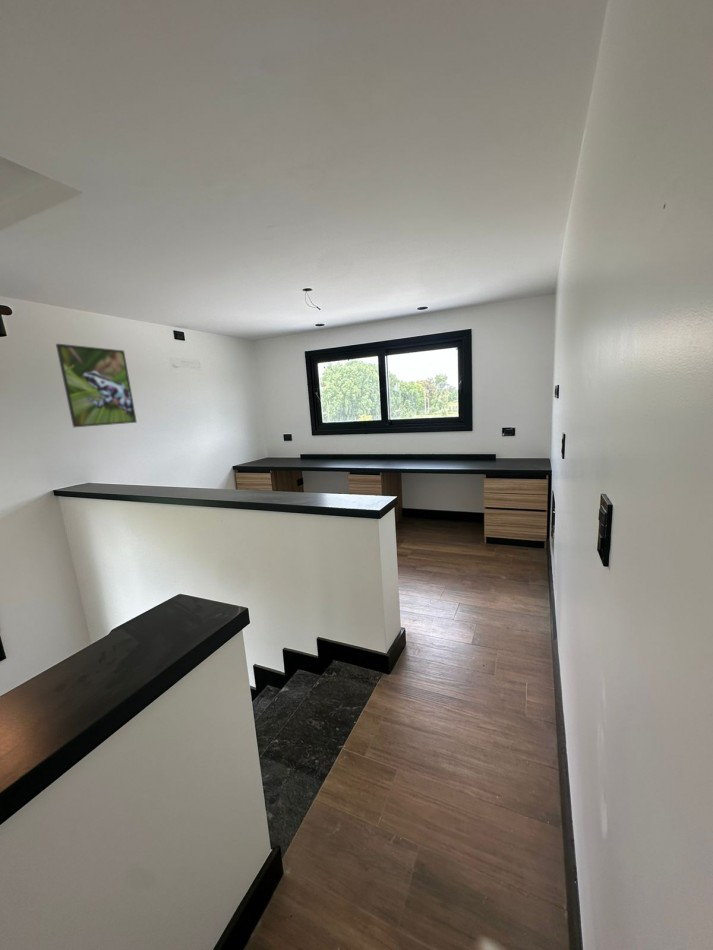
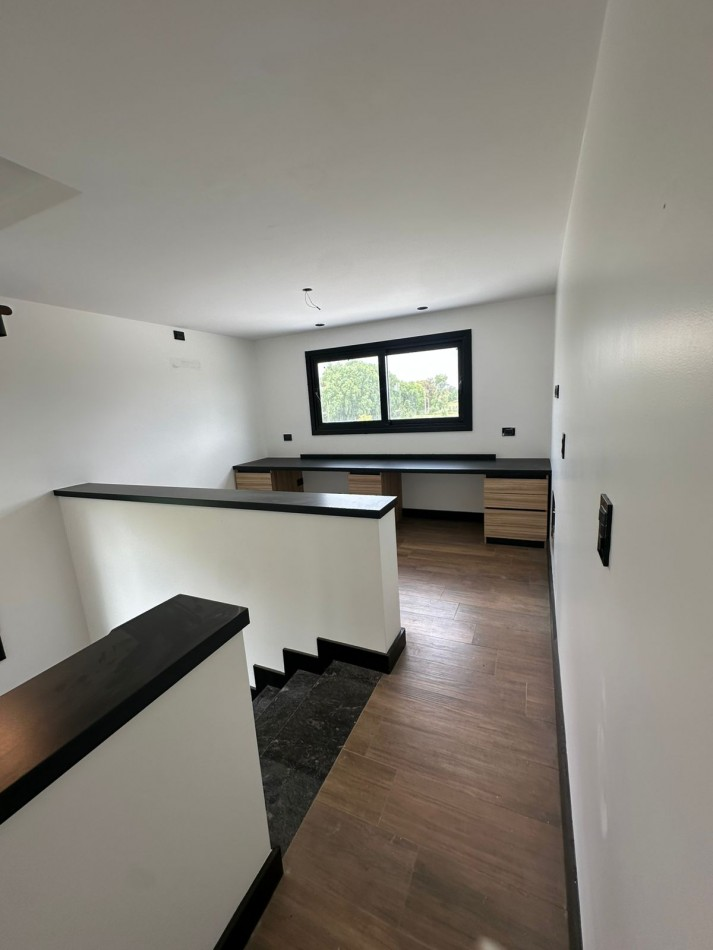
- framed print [55,343,138,428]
